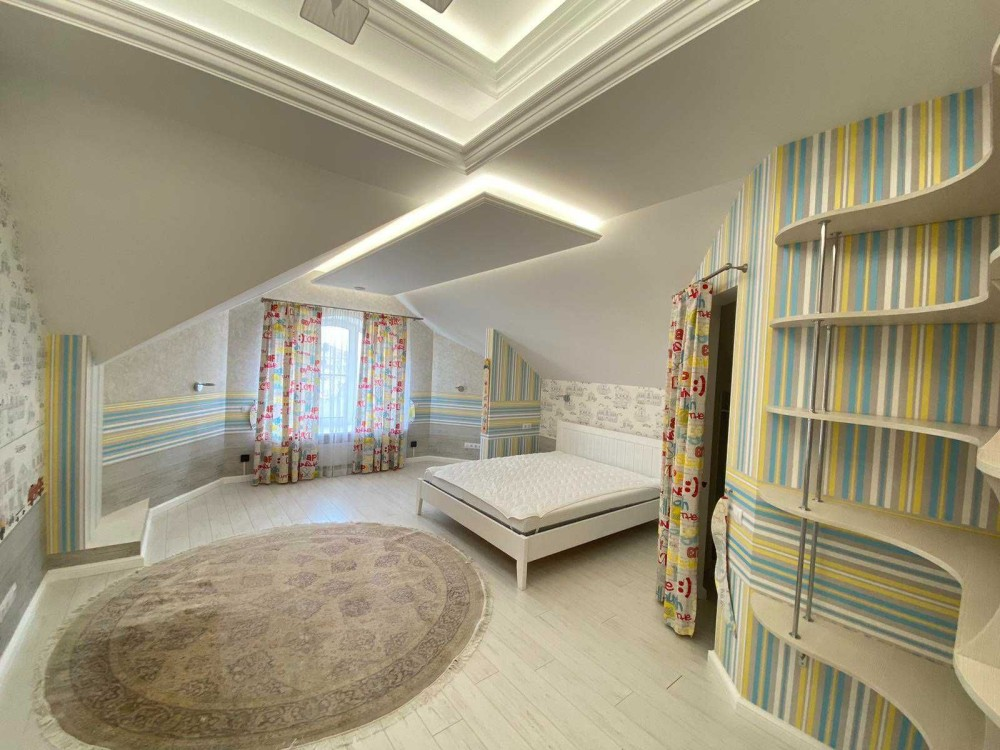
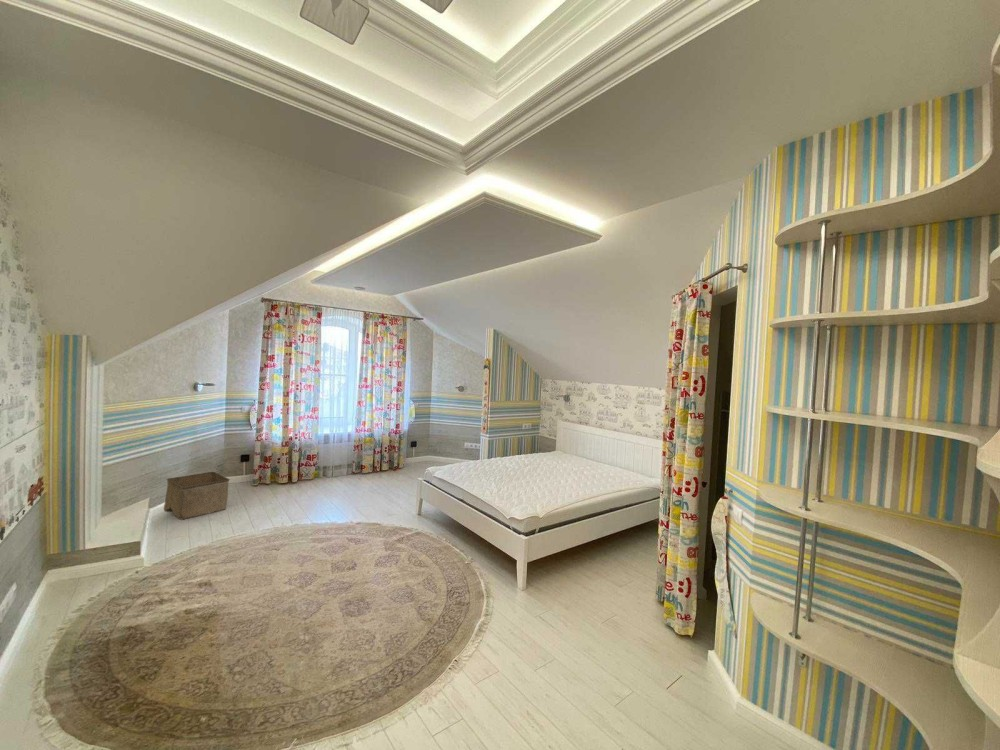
+ storage bin [163,471,231,521]
